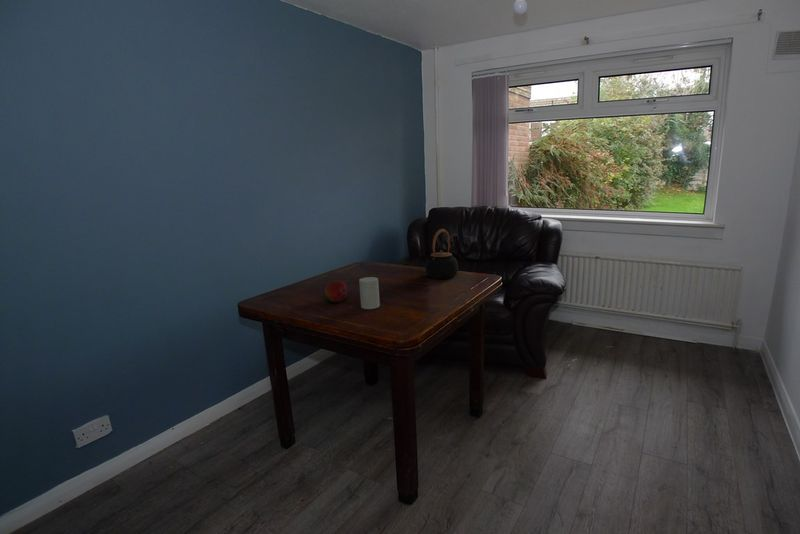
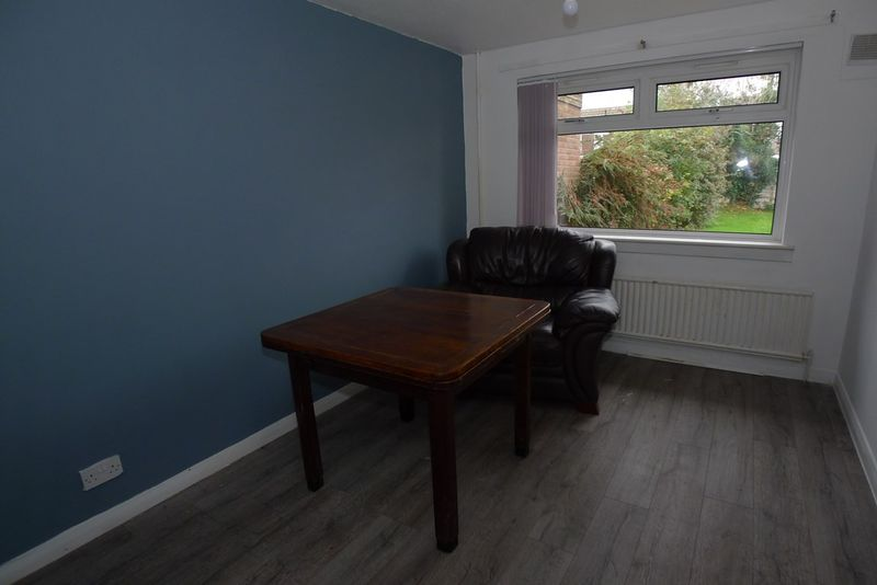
- teapot [424,228,459,280]
- fruit [324,280,349,303]
- cup [358,276,381,310]
